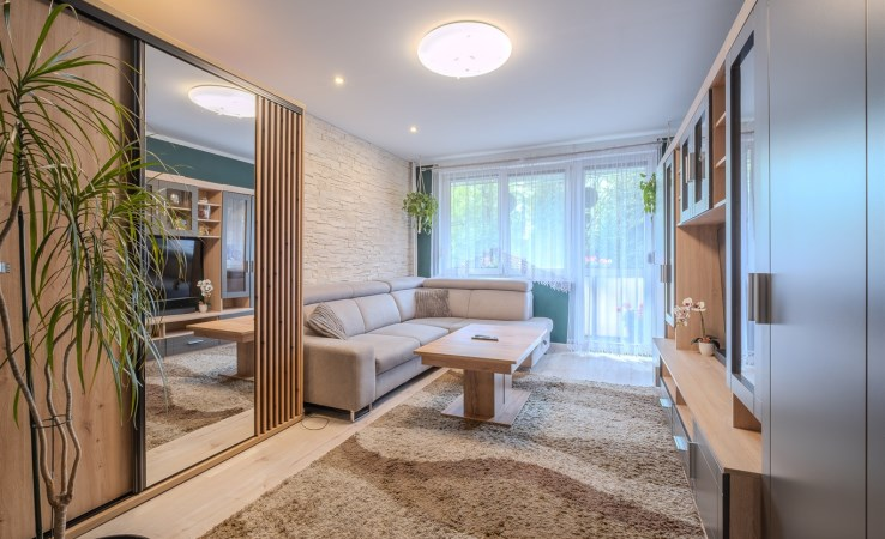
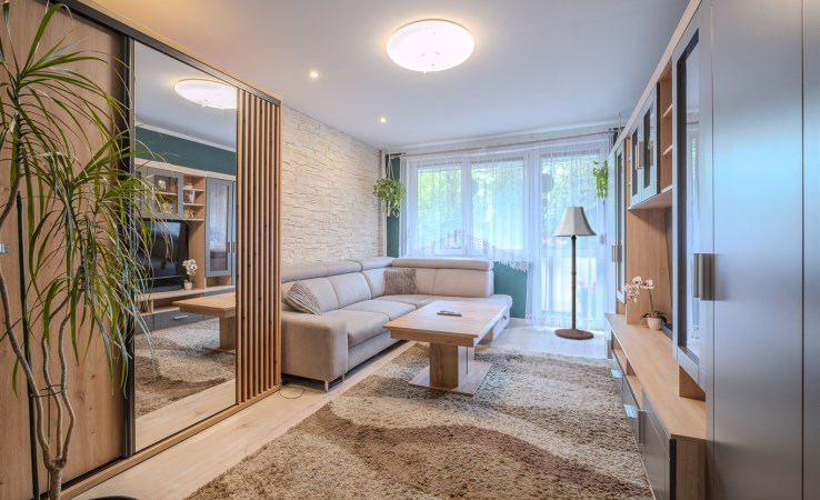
+ floor lamp [551,206,598,341]
